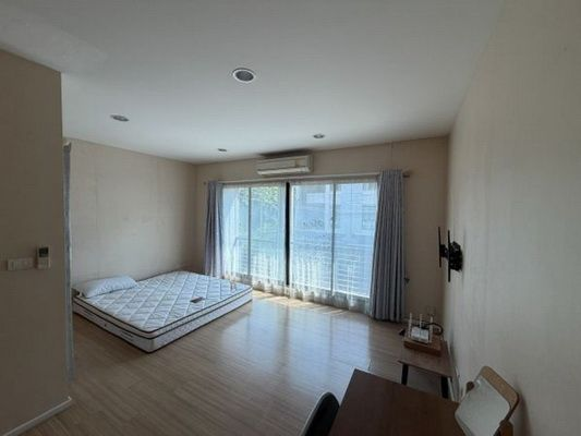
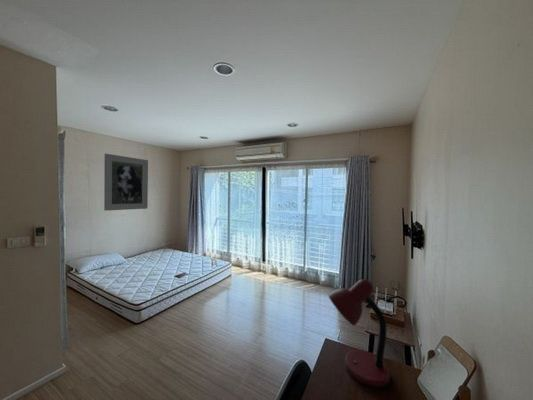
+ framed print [103,153,149,212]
+ desk lamp [327,278,391,389]
